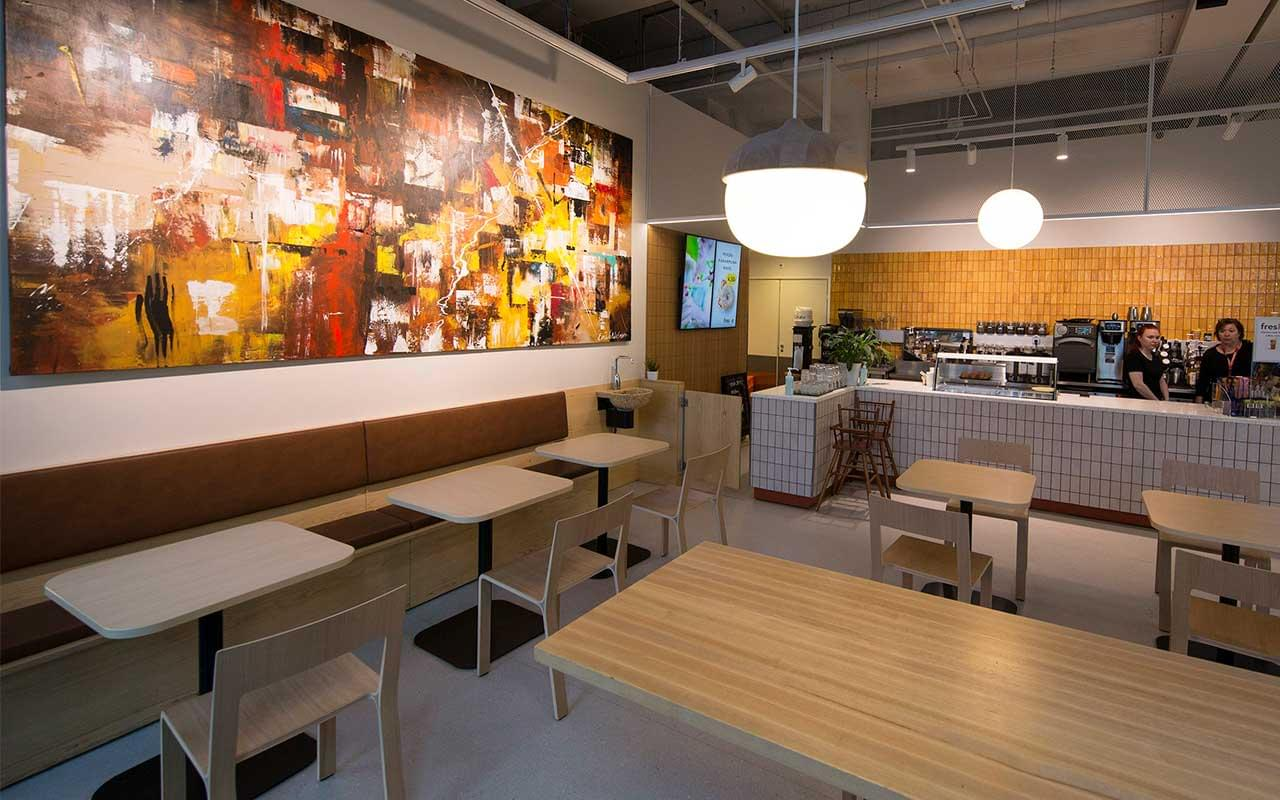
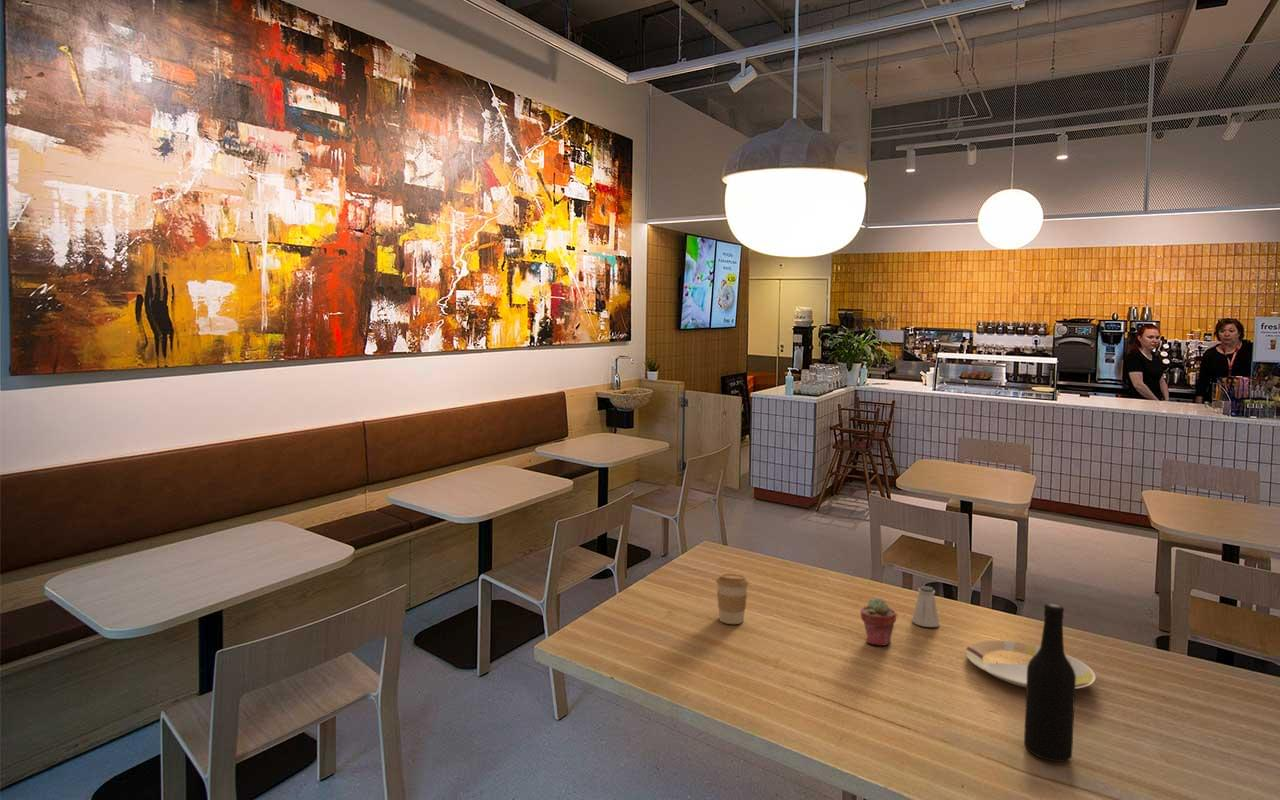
+ plate [965,639,1097,690]
+ saltshaker [911,585,940,628]
+ potted succulent [860,597,897,647]
+ coffee cup [715,573,750,625]
+ bottle [1023,602,1076,763]
